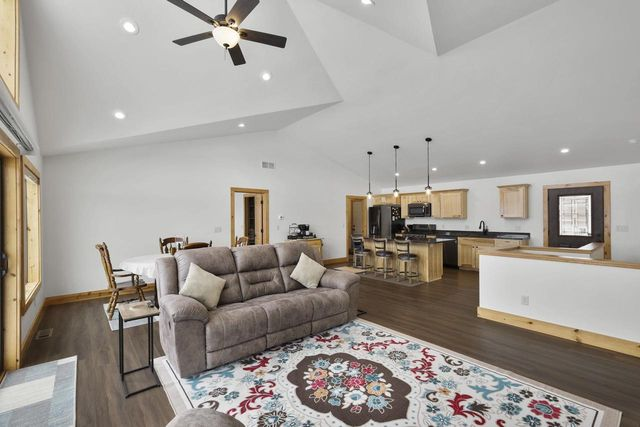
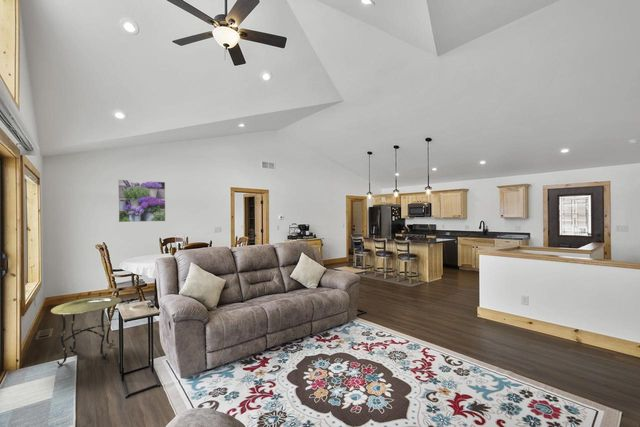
+ side table [50,296,122,366]
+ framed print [117,179,166,223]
